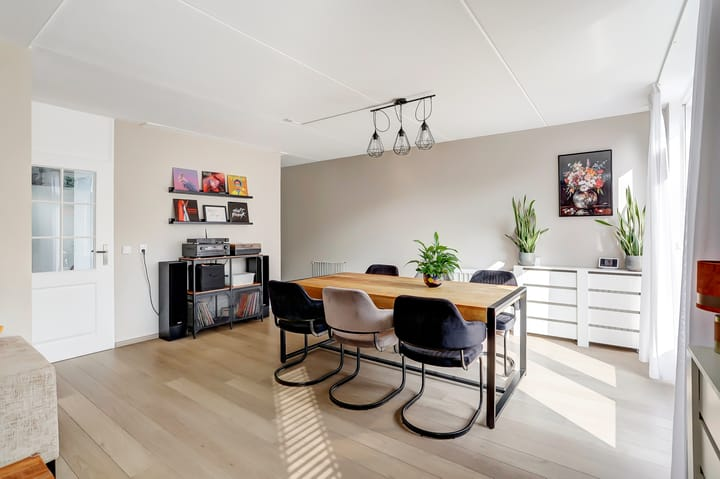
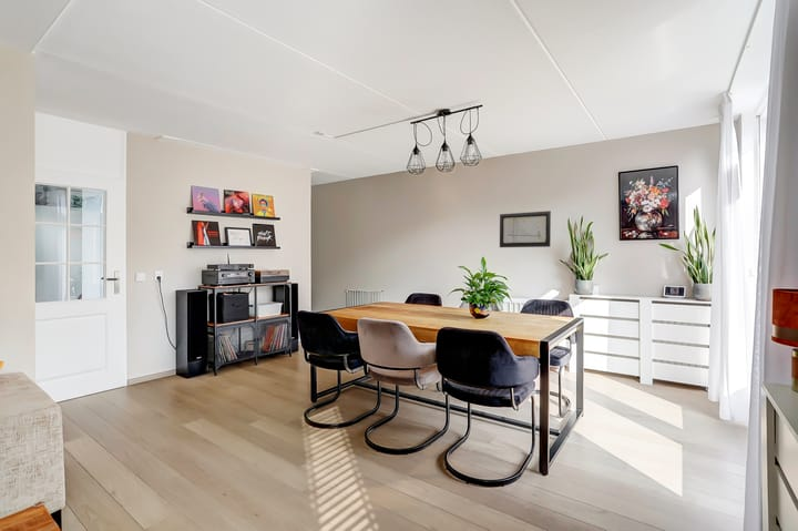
+ wall art [499,210,552,248]
